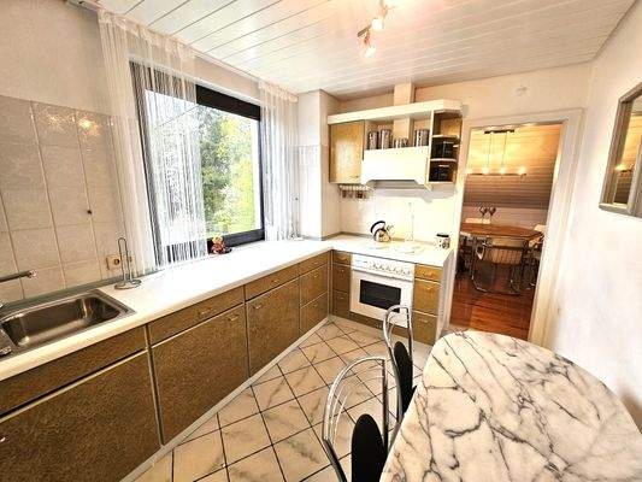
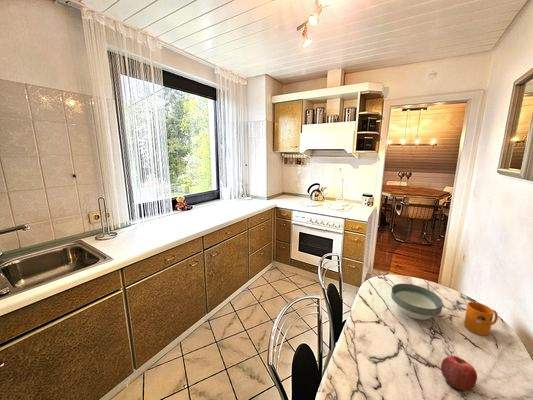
+ mug [463,301,499,336]
+ apple [440,355,478,392]
+ bowl [390,283,444,321]
